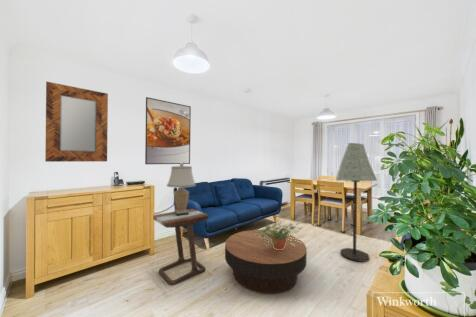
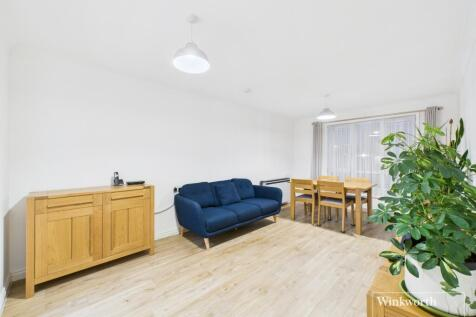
- potted plant [255,218,303,250]
- side table [147,208,210,295]
- table lamp [166,163,197,216]
- floor lamp [335,142,378,263]
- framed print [144,96,192,165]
- home mirror [44,81,109,163]
- coffee table [224,229,308,295]
